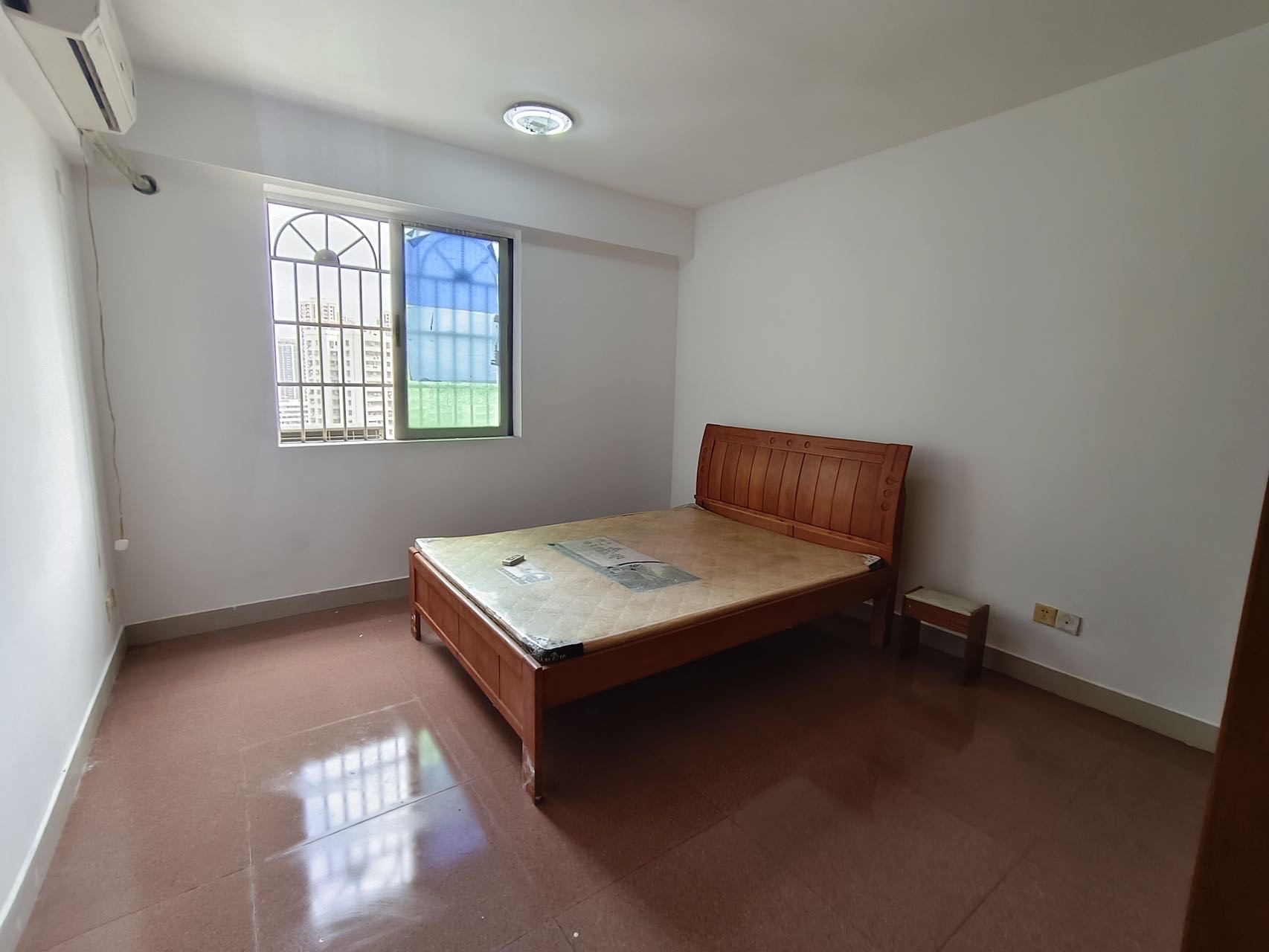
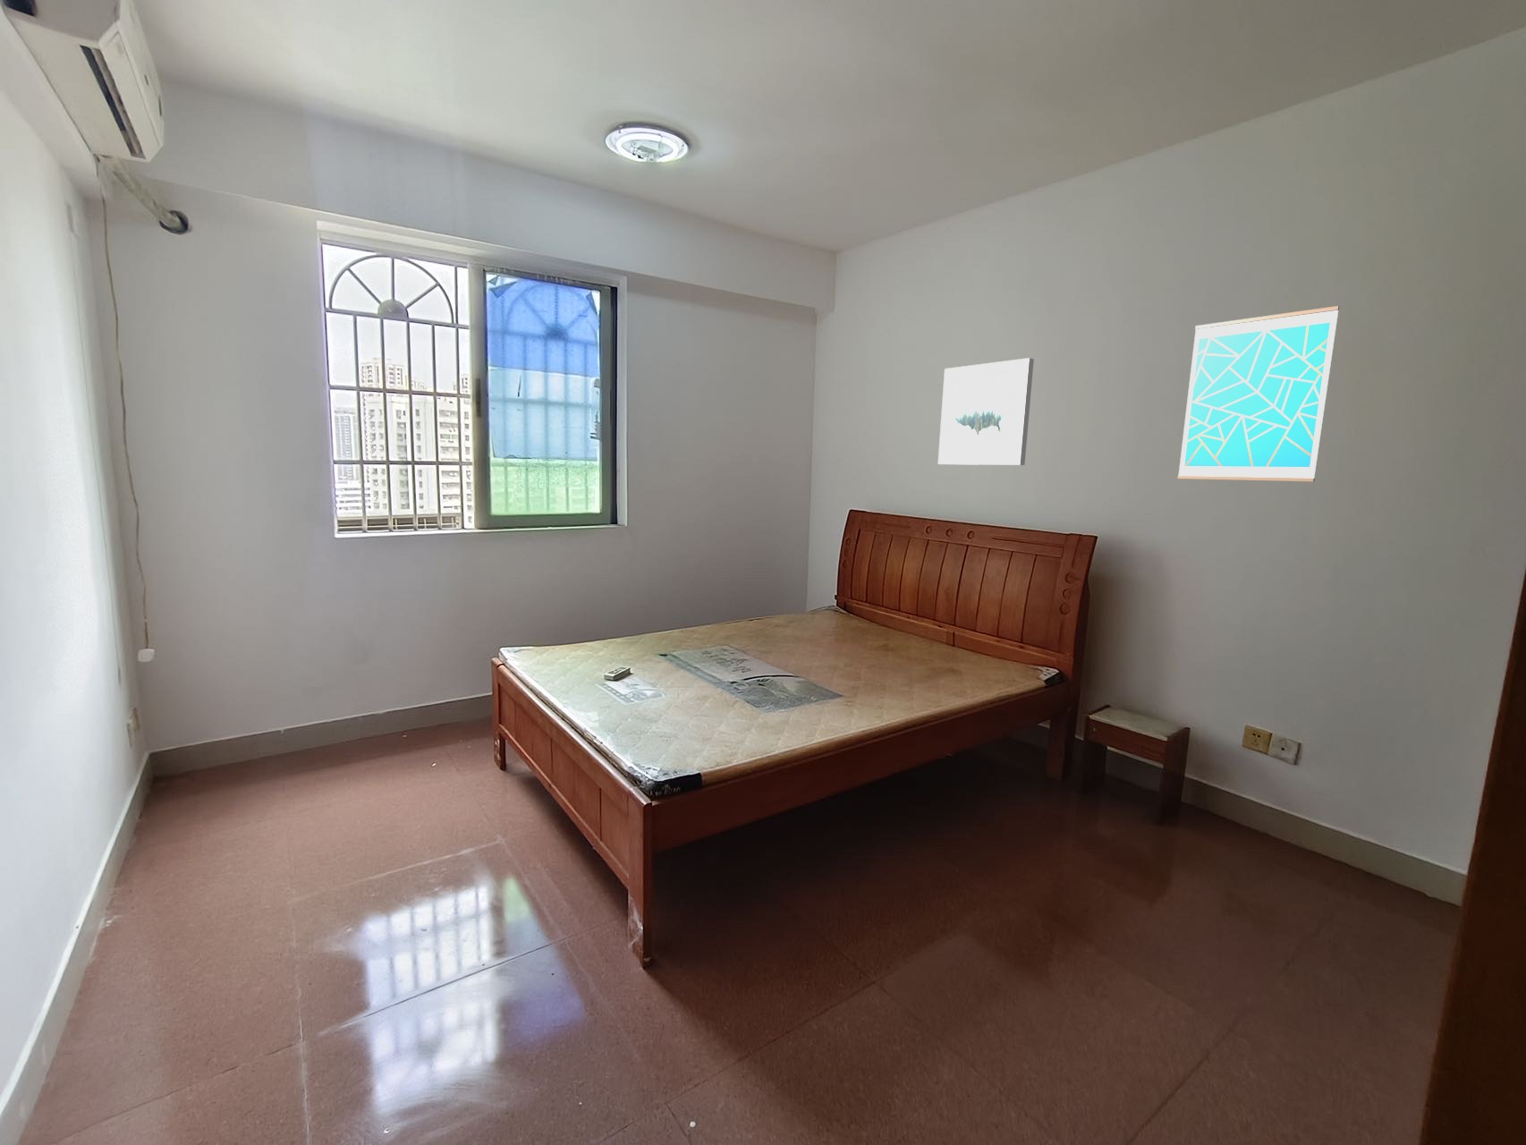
+ wall art [1177,305,1340,482]
+ wall art [938,357,1035,465]
